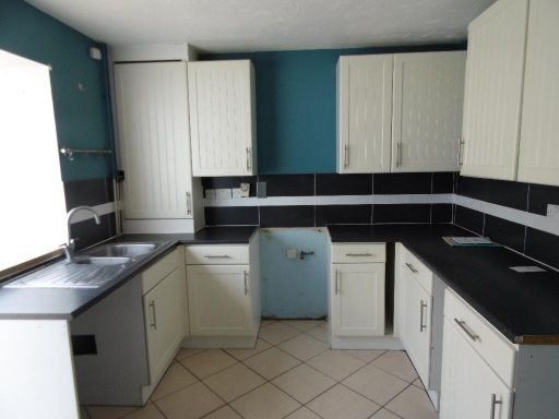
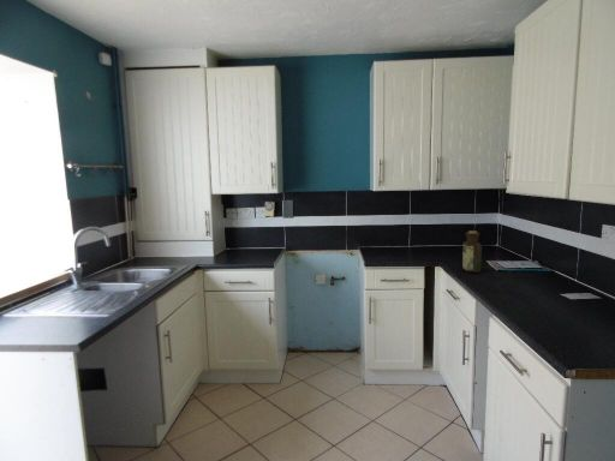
+ bottle [461,229,483,274]
